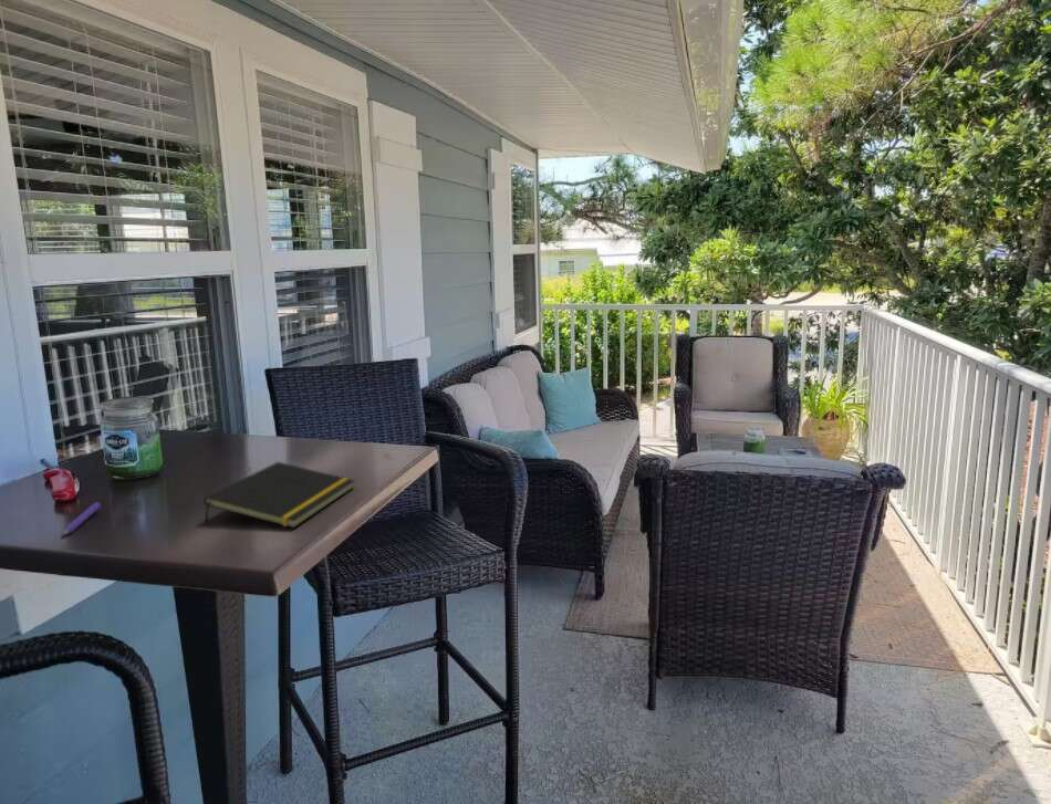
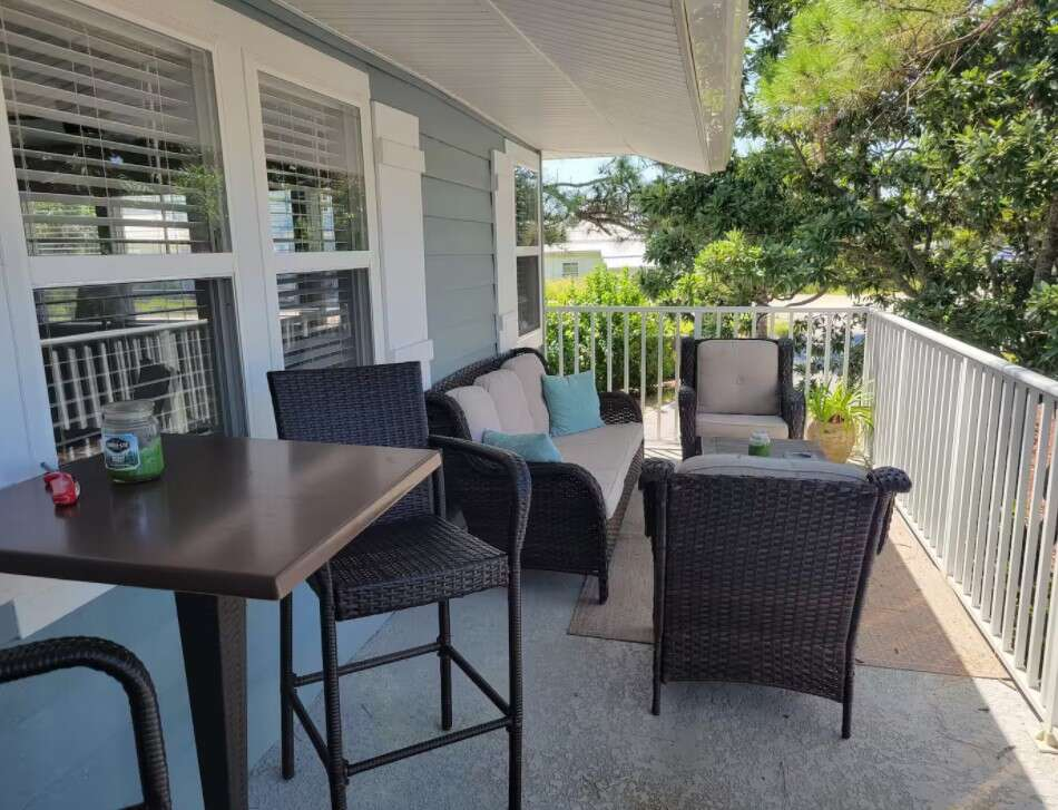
- notepad [202,461,356,529]
- pen [62,501,102,535]
